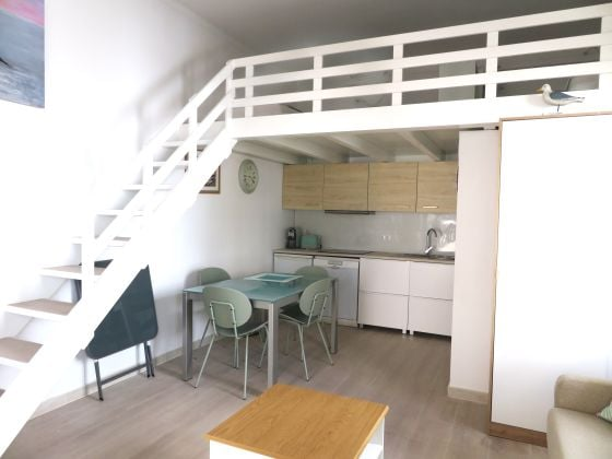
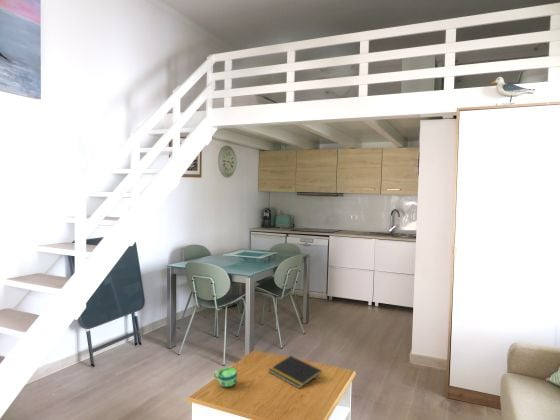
+ cup [212,367,238,388]
+ notepad [267,355,323,389]
